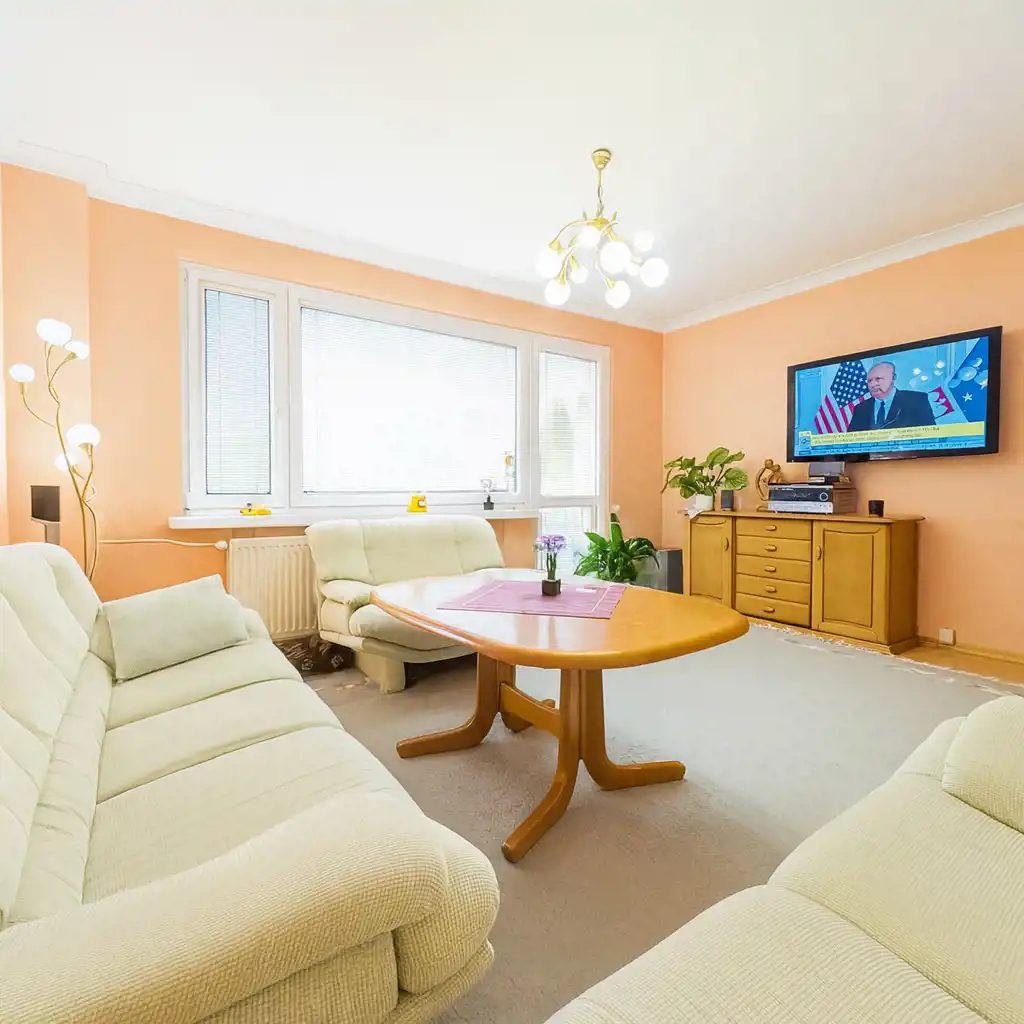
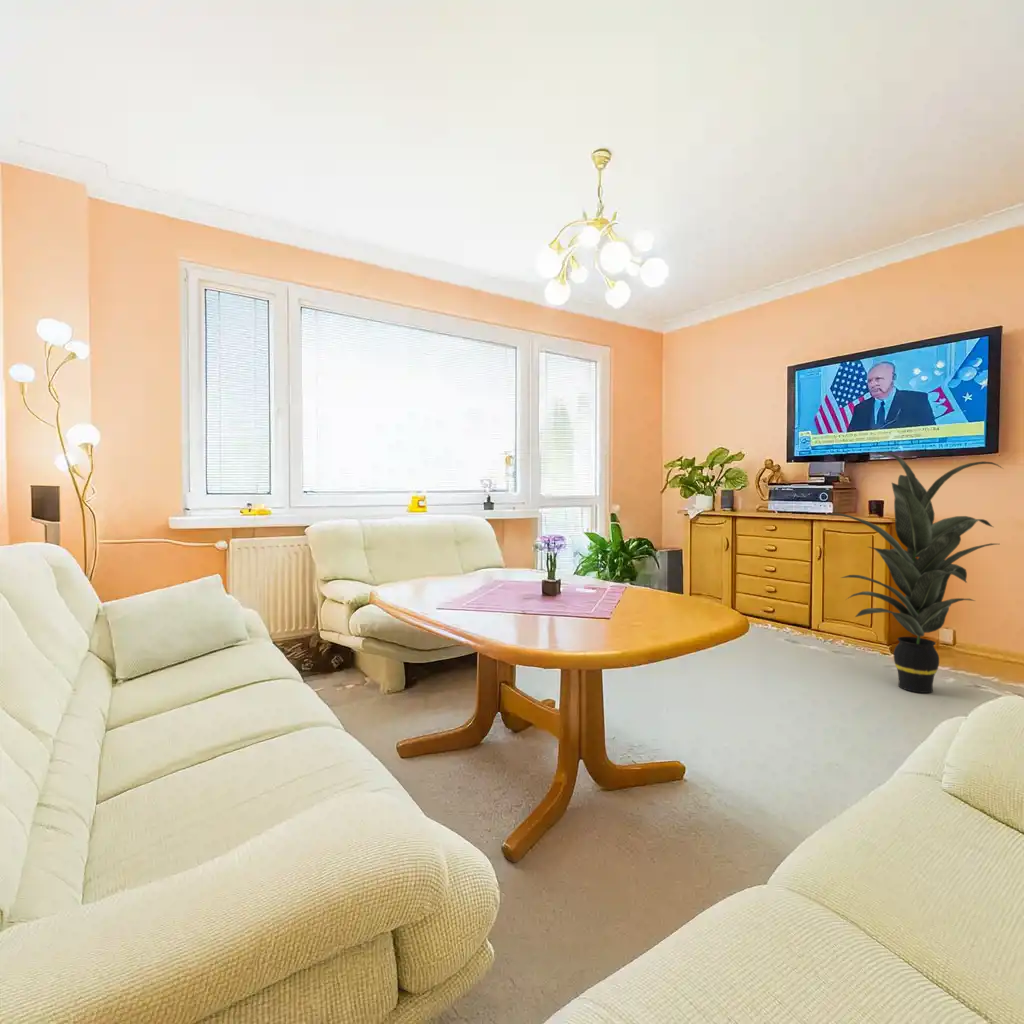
+ indoor plant [820,453,1004,694]
